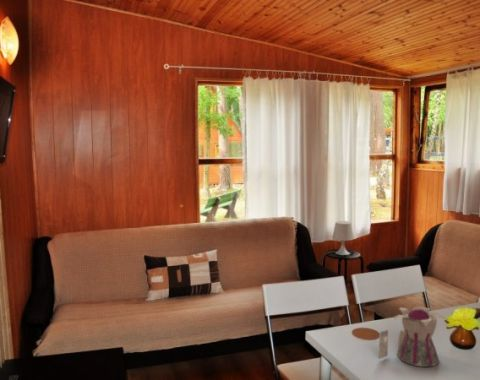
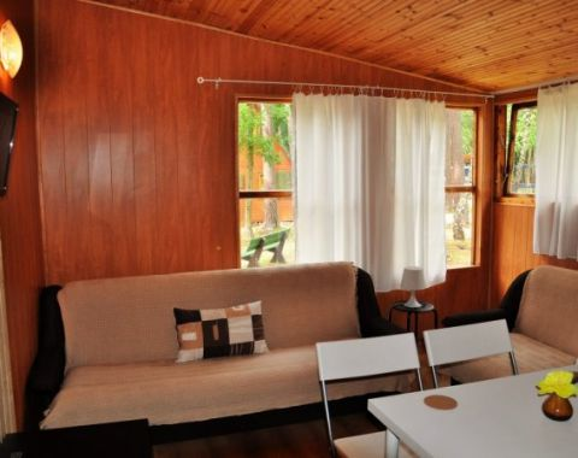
- teapot [378,306,447,368]
